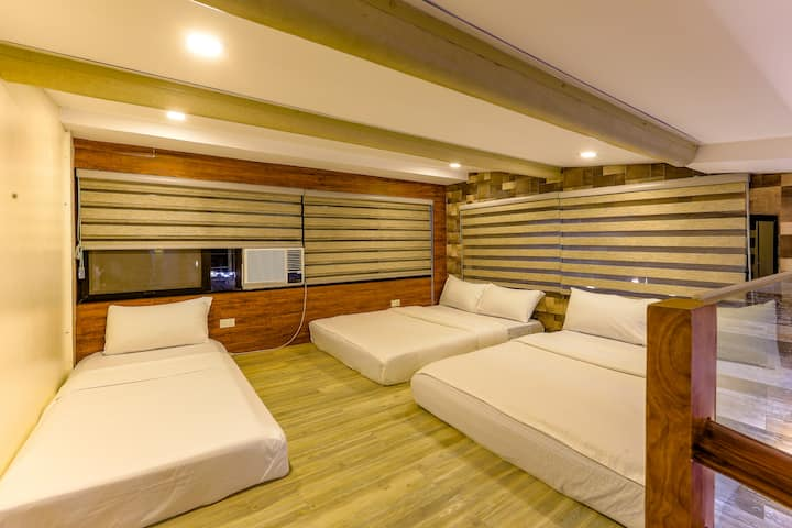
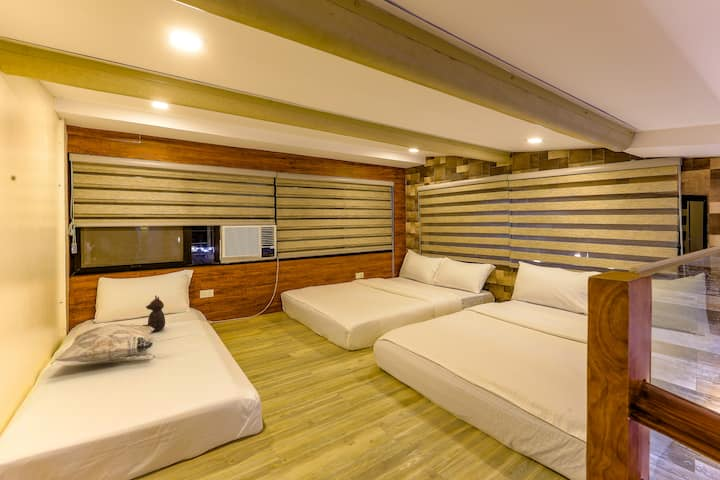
+ decorative pillow [54,323,155,363]
+ teddy bear [141,294,166,333]
